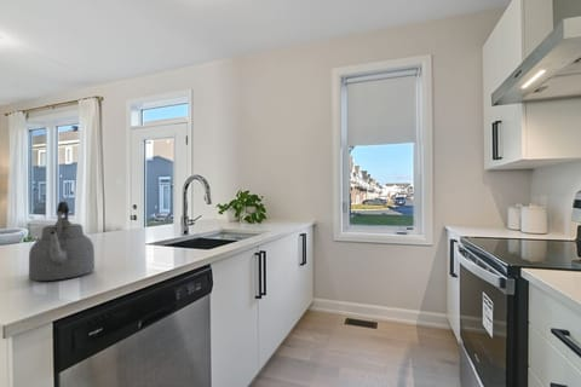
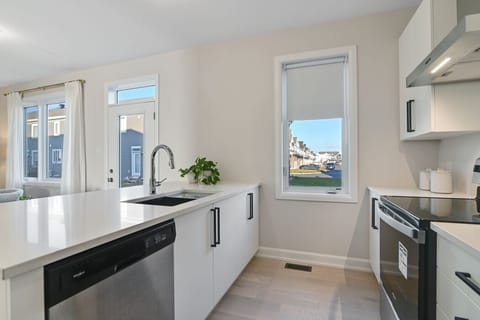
- kettle [28,201,96,282]
